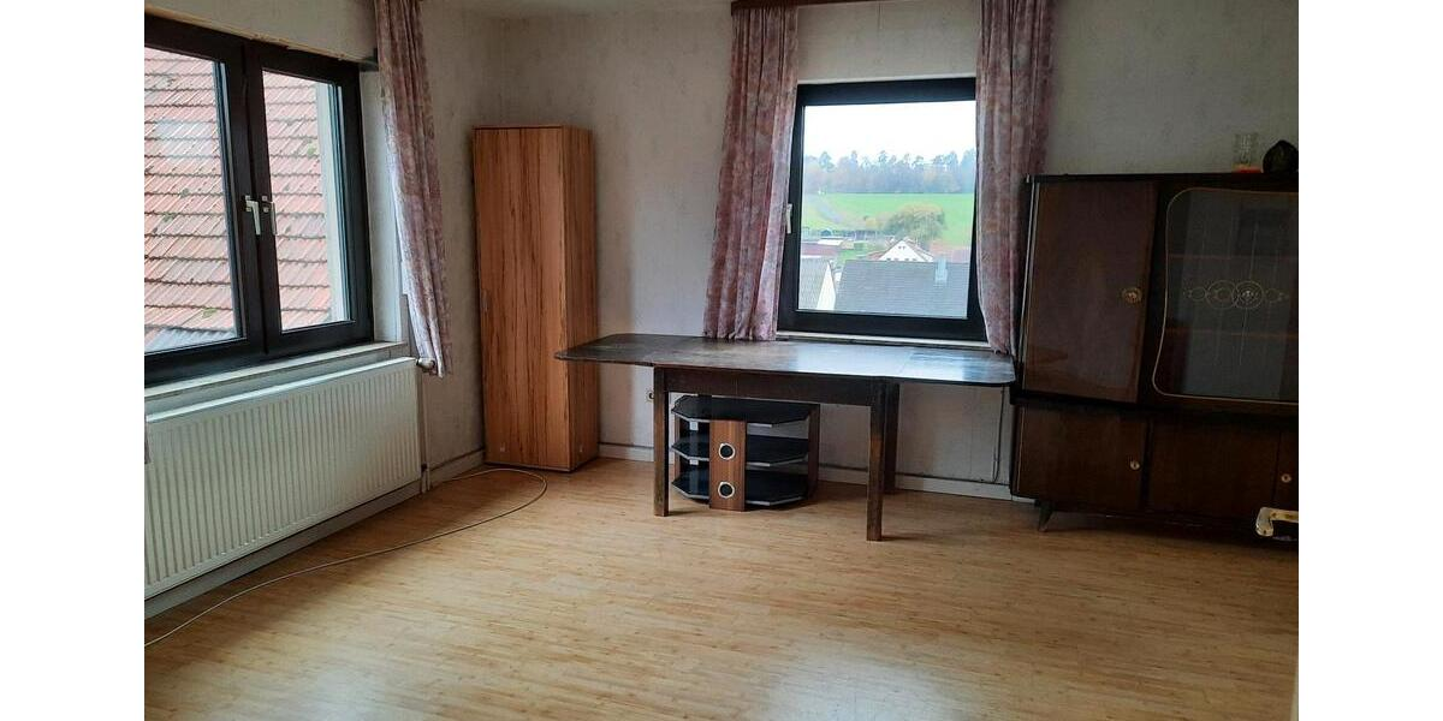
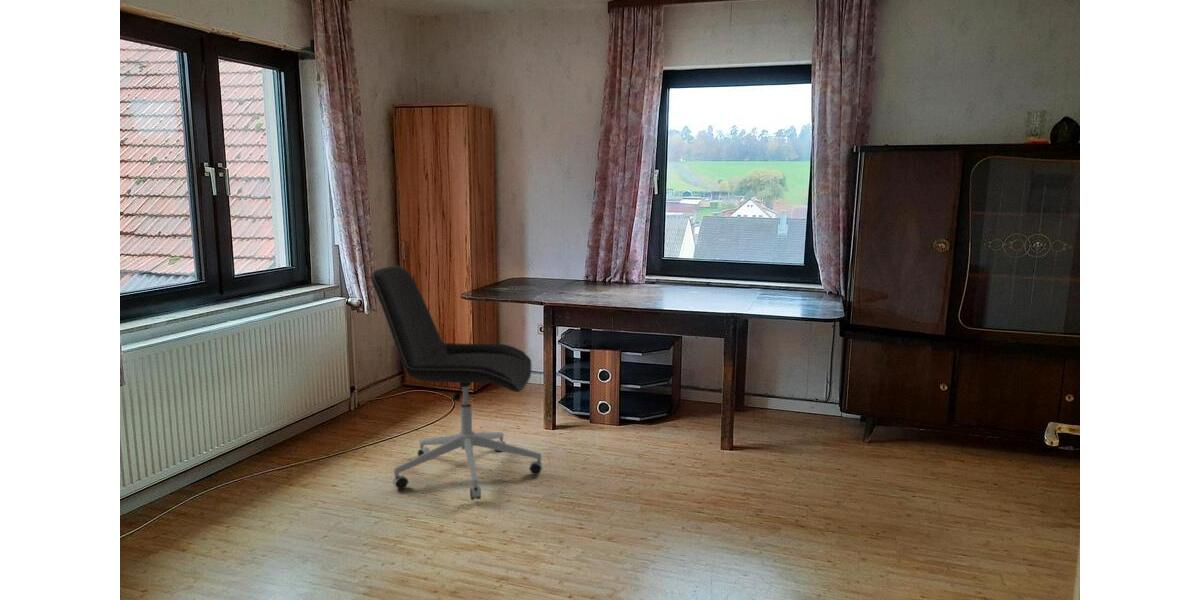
+ office chair [370,265,544,501]
